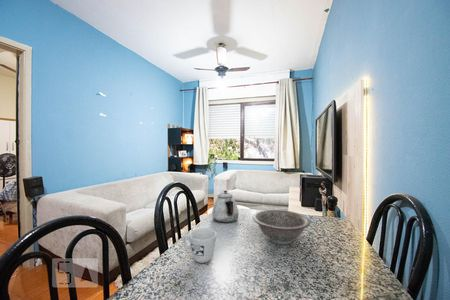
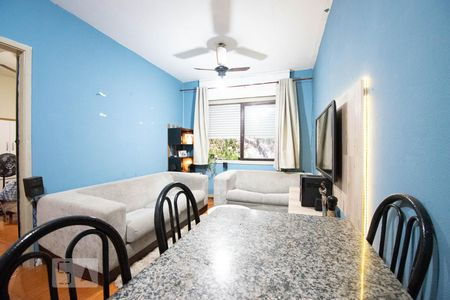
- decorative bowl [252,209,312,245]
- teapot [211,190,240,224]
- mug [181,228,217,264]
